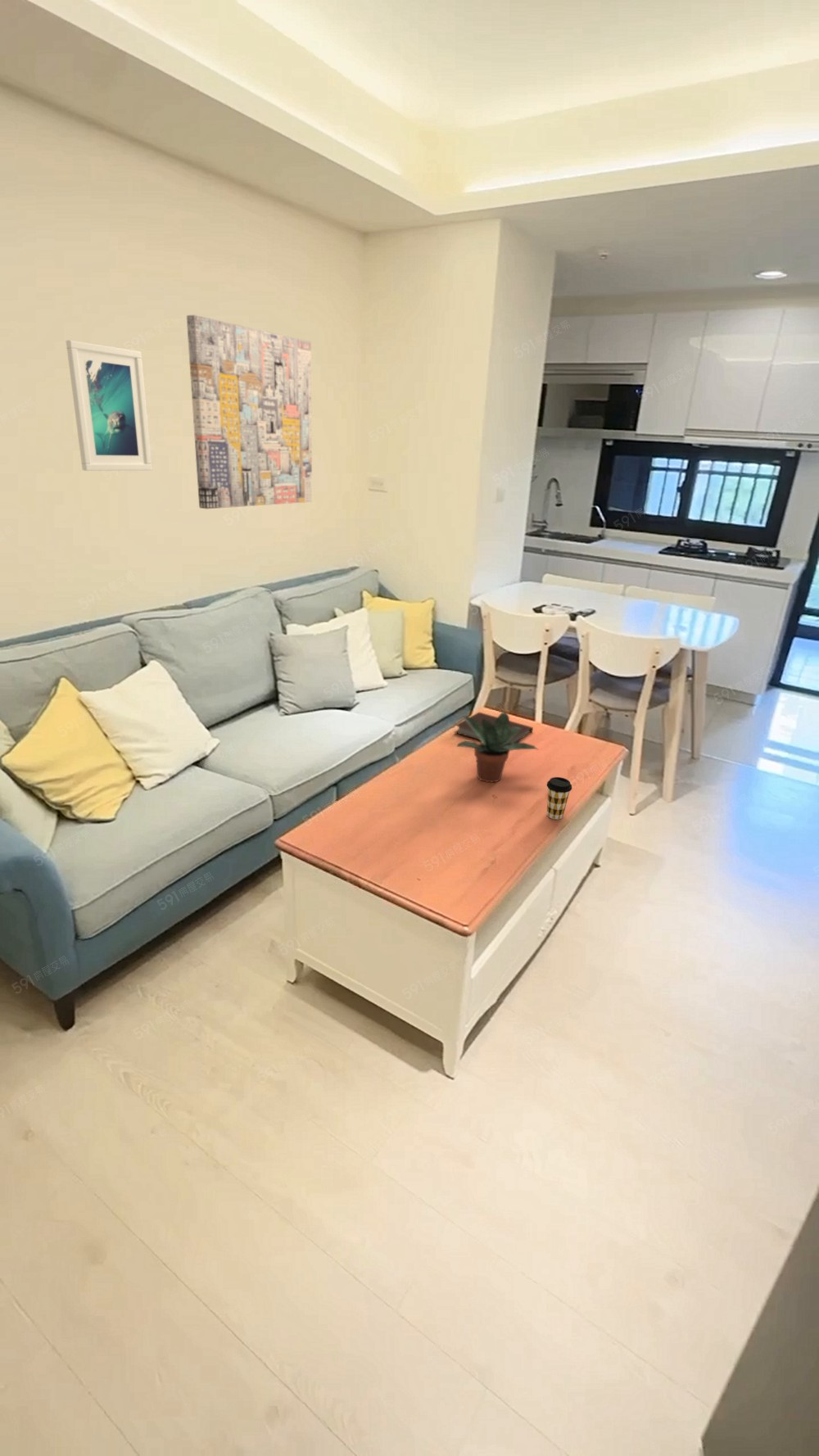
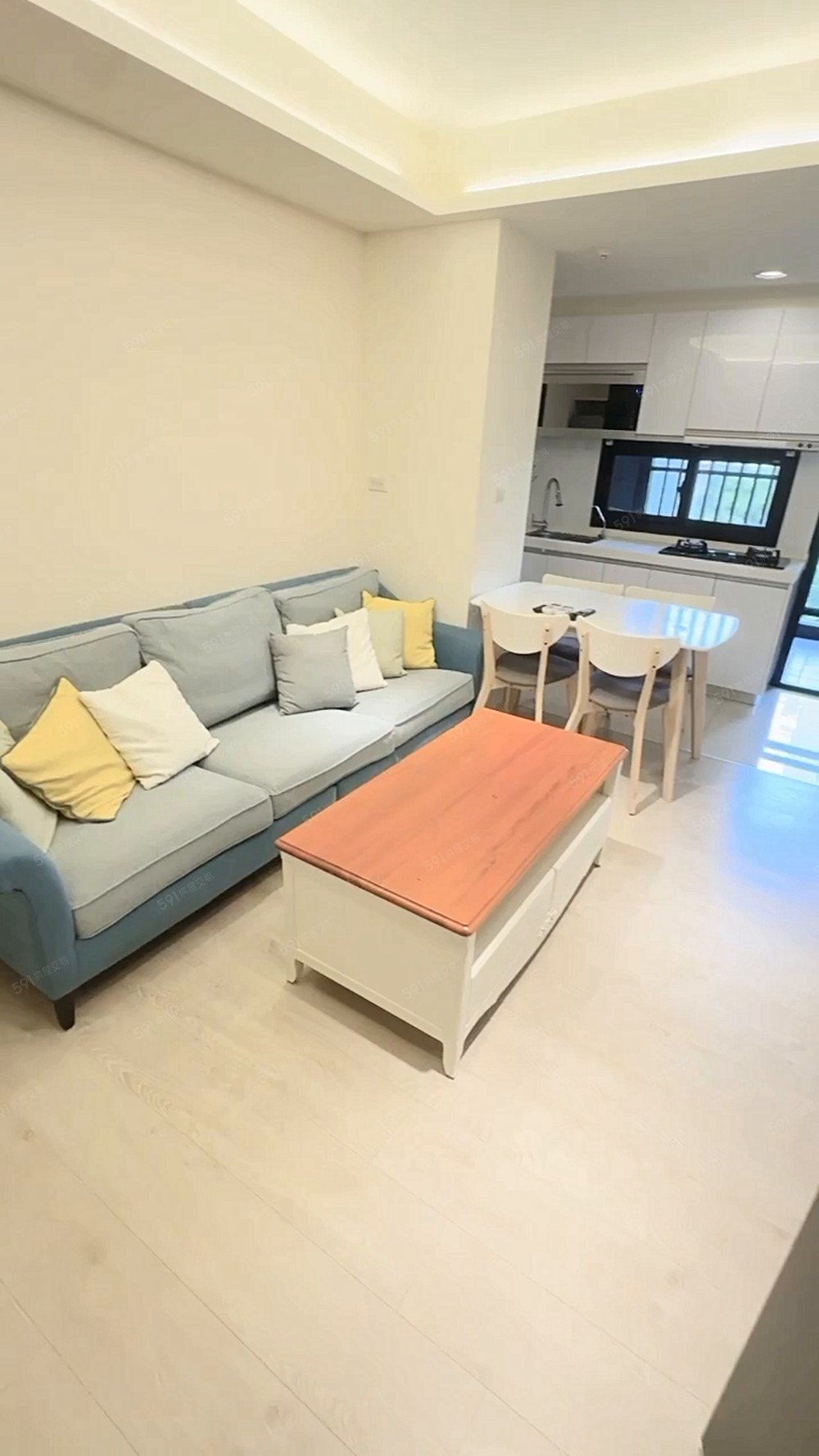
- wall art [186,314,313,509]
- notebook [454,712,534,744]
- potted plant [456,711,539,783]
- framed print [66,339,152,472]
- coffee cup [546,776,572,821]
